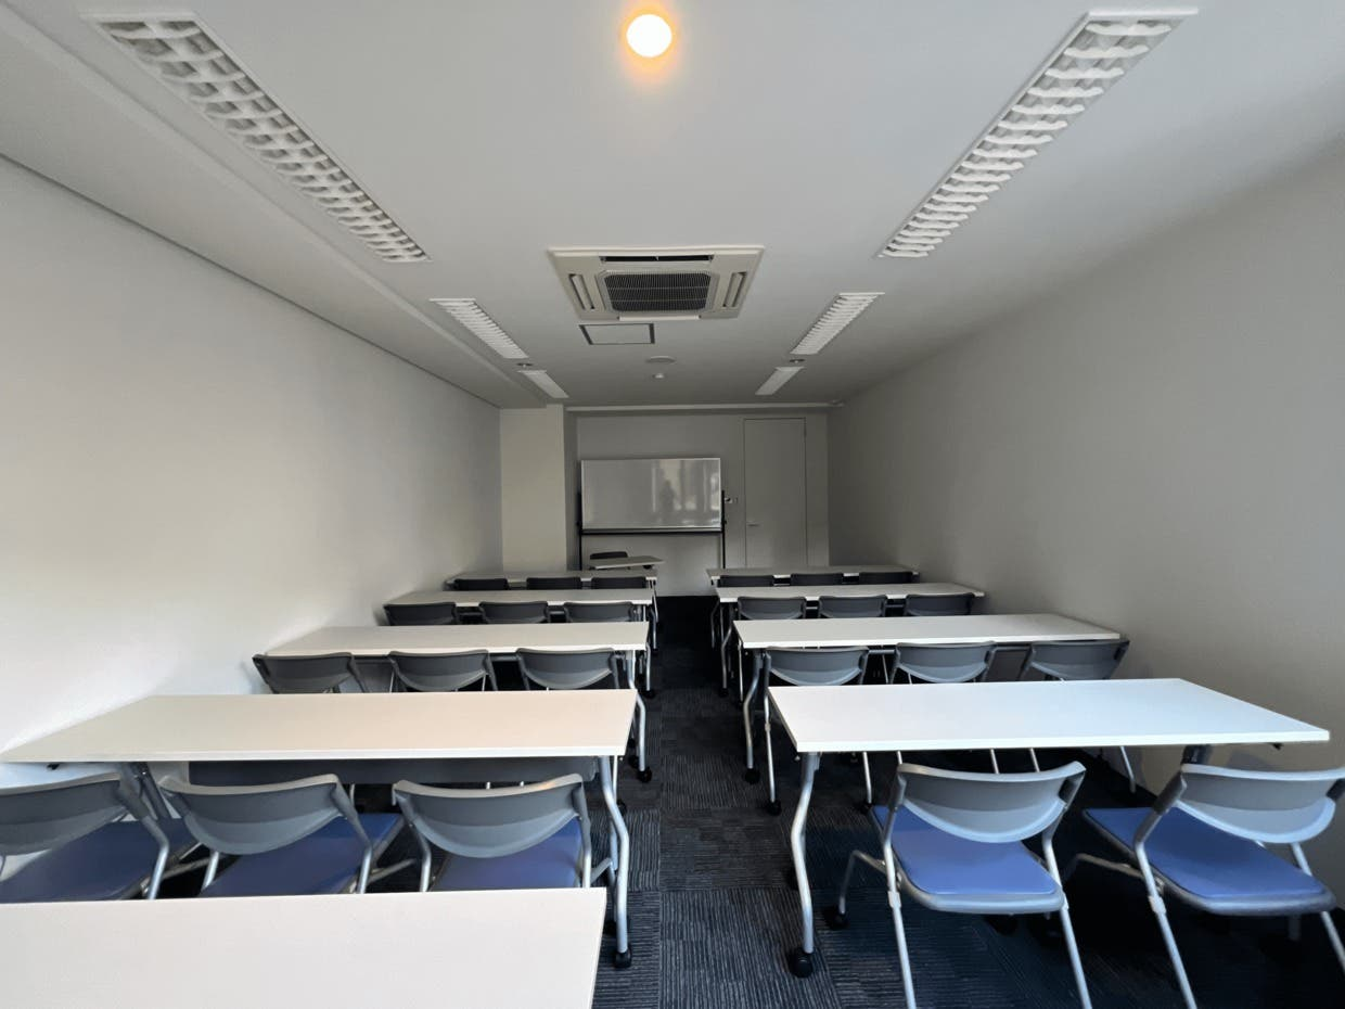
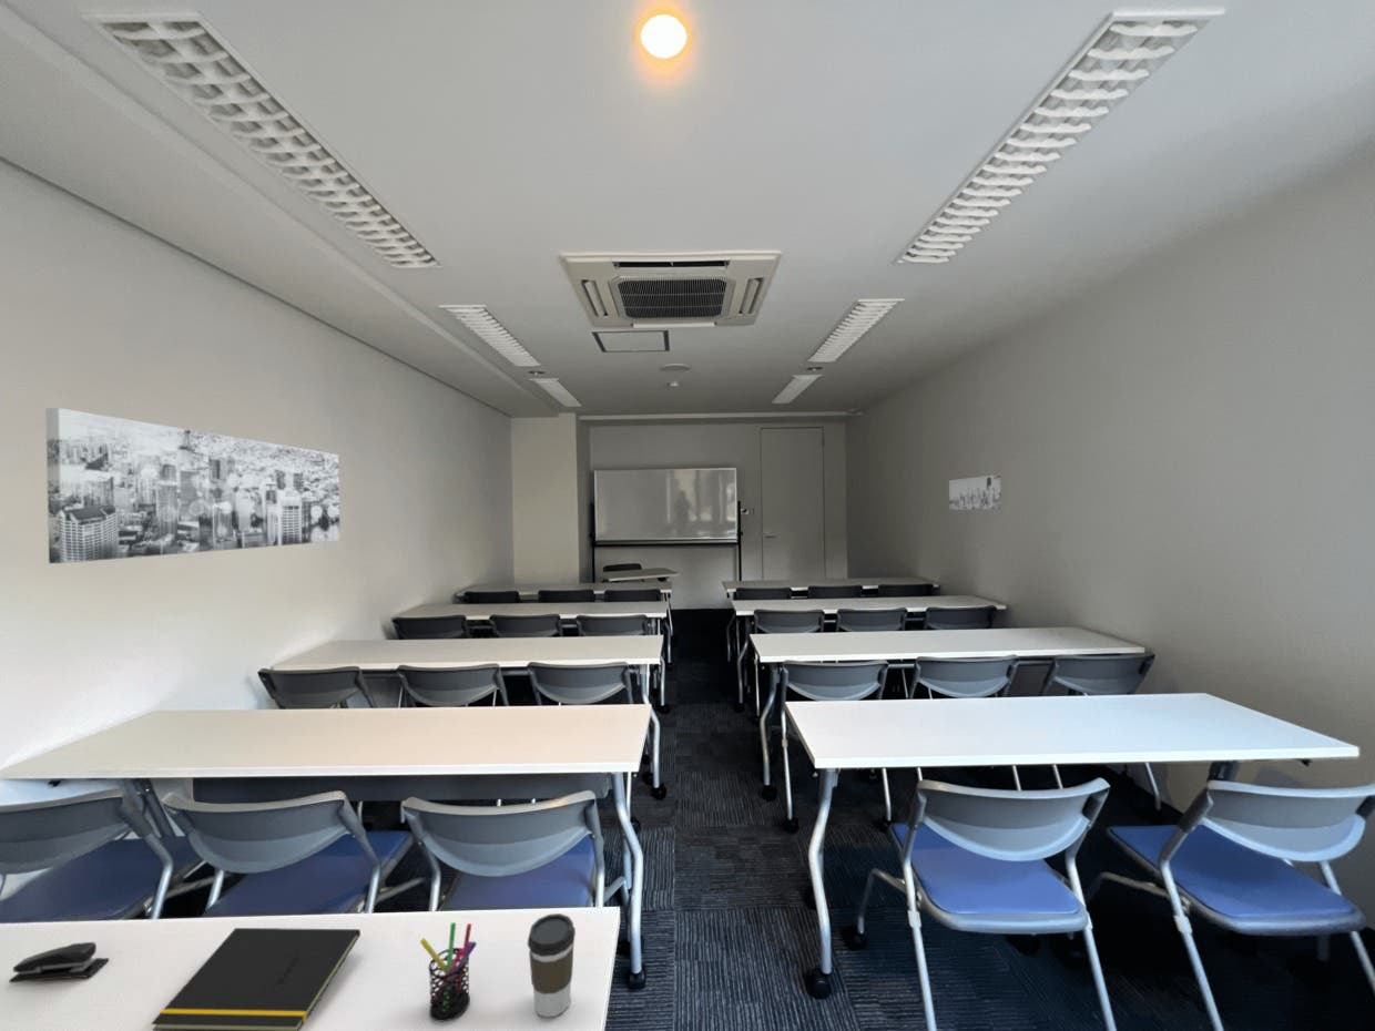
+ coffee cup [527,912,577,1018]
+ wall art [948,473,1002,511]
+ pen holder [419,921,478,1023]
+ stapler [8,941,110,983]
+ wall art [44,407,342,564]
+ notepad [150,927,361,1031]
